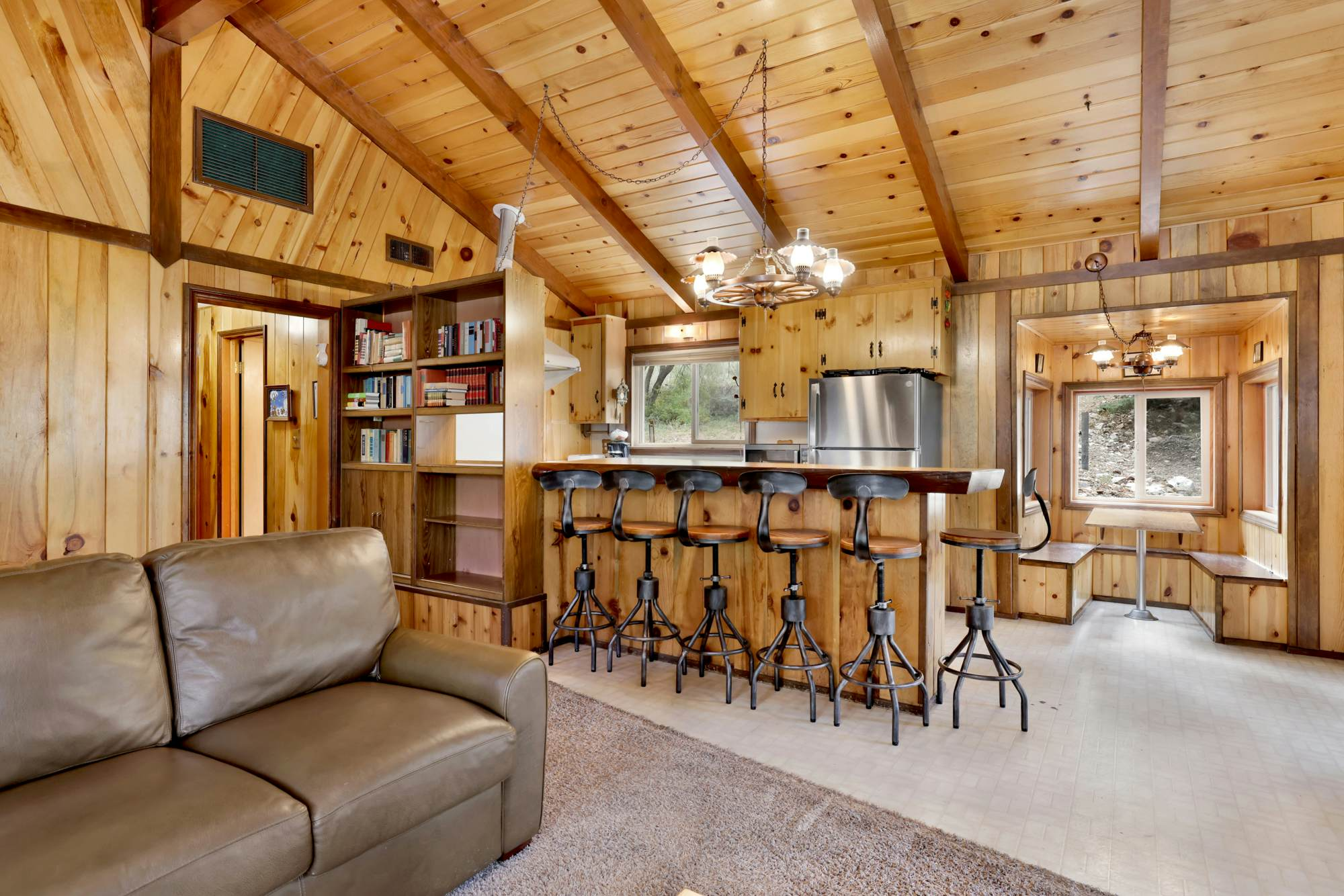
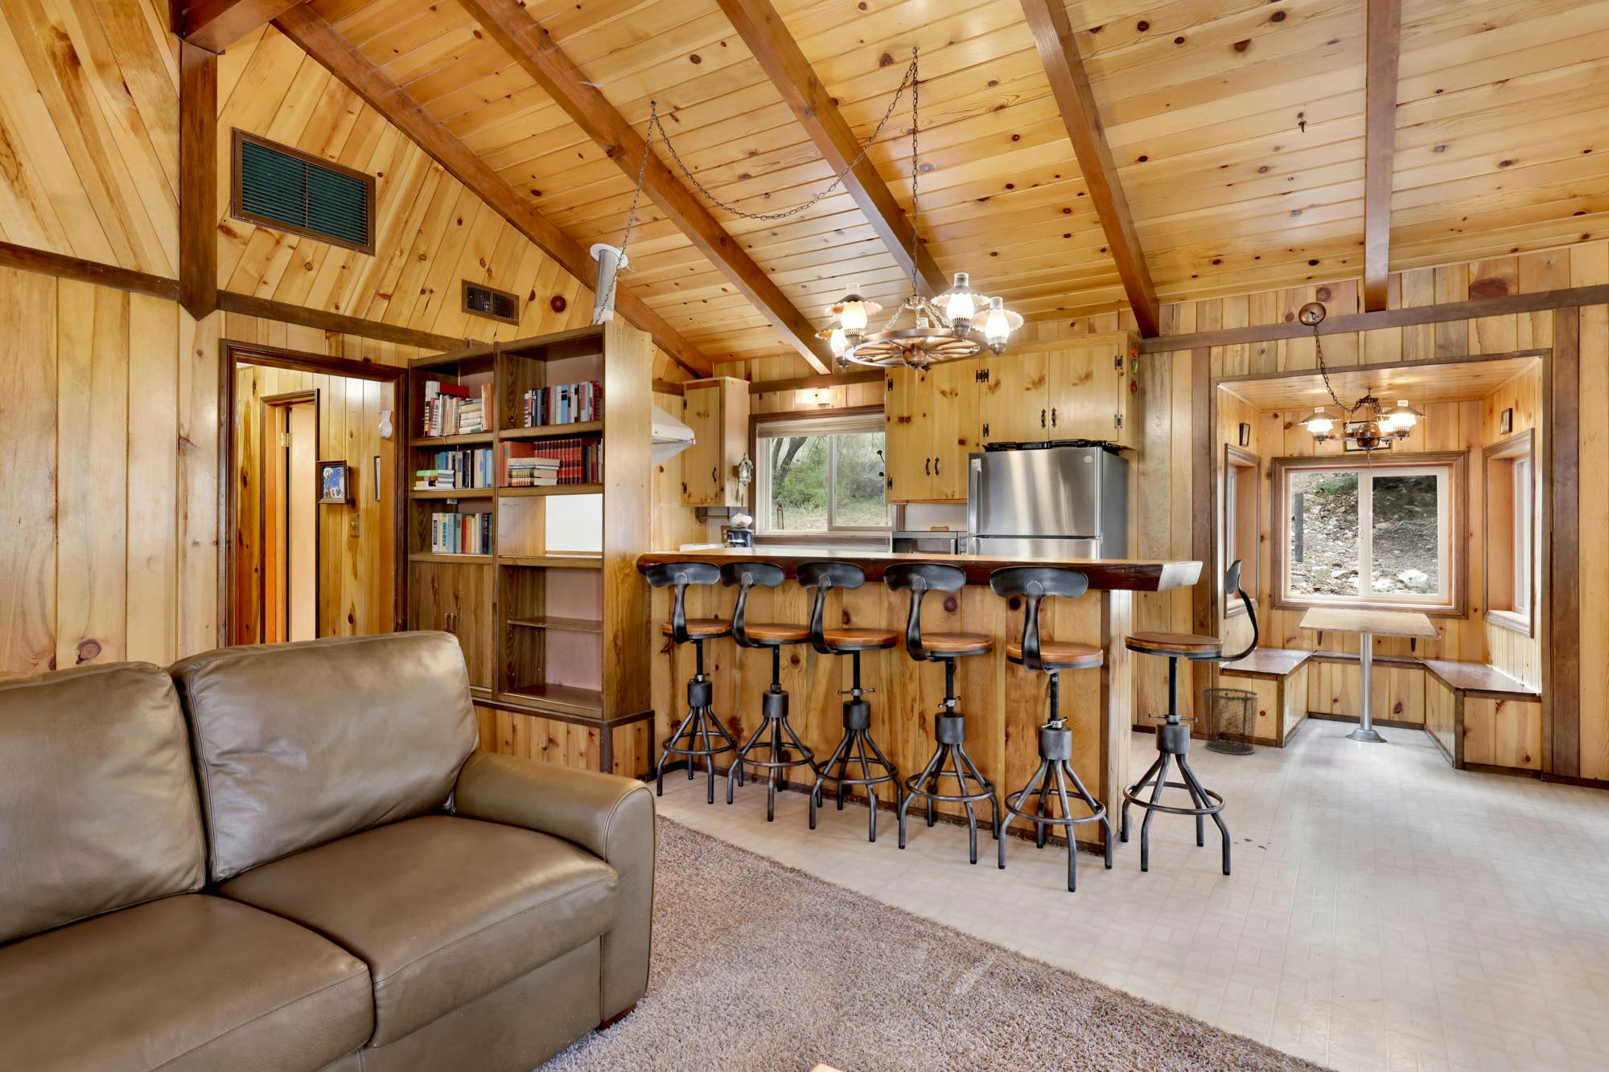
+ waste bin [1200,687,1261,755]
